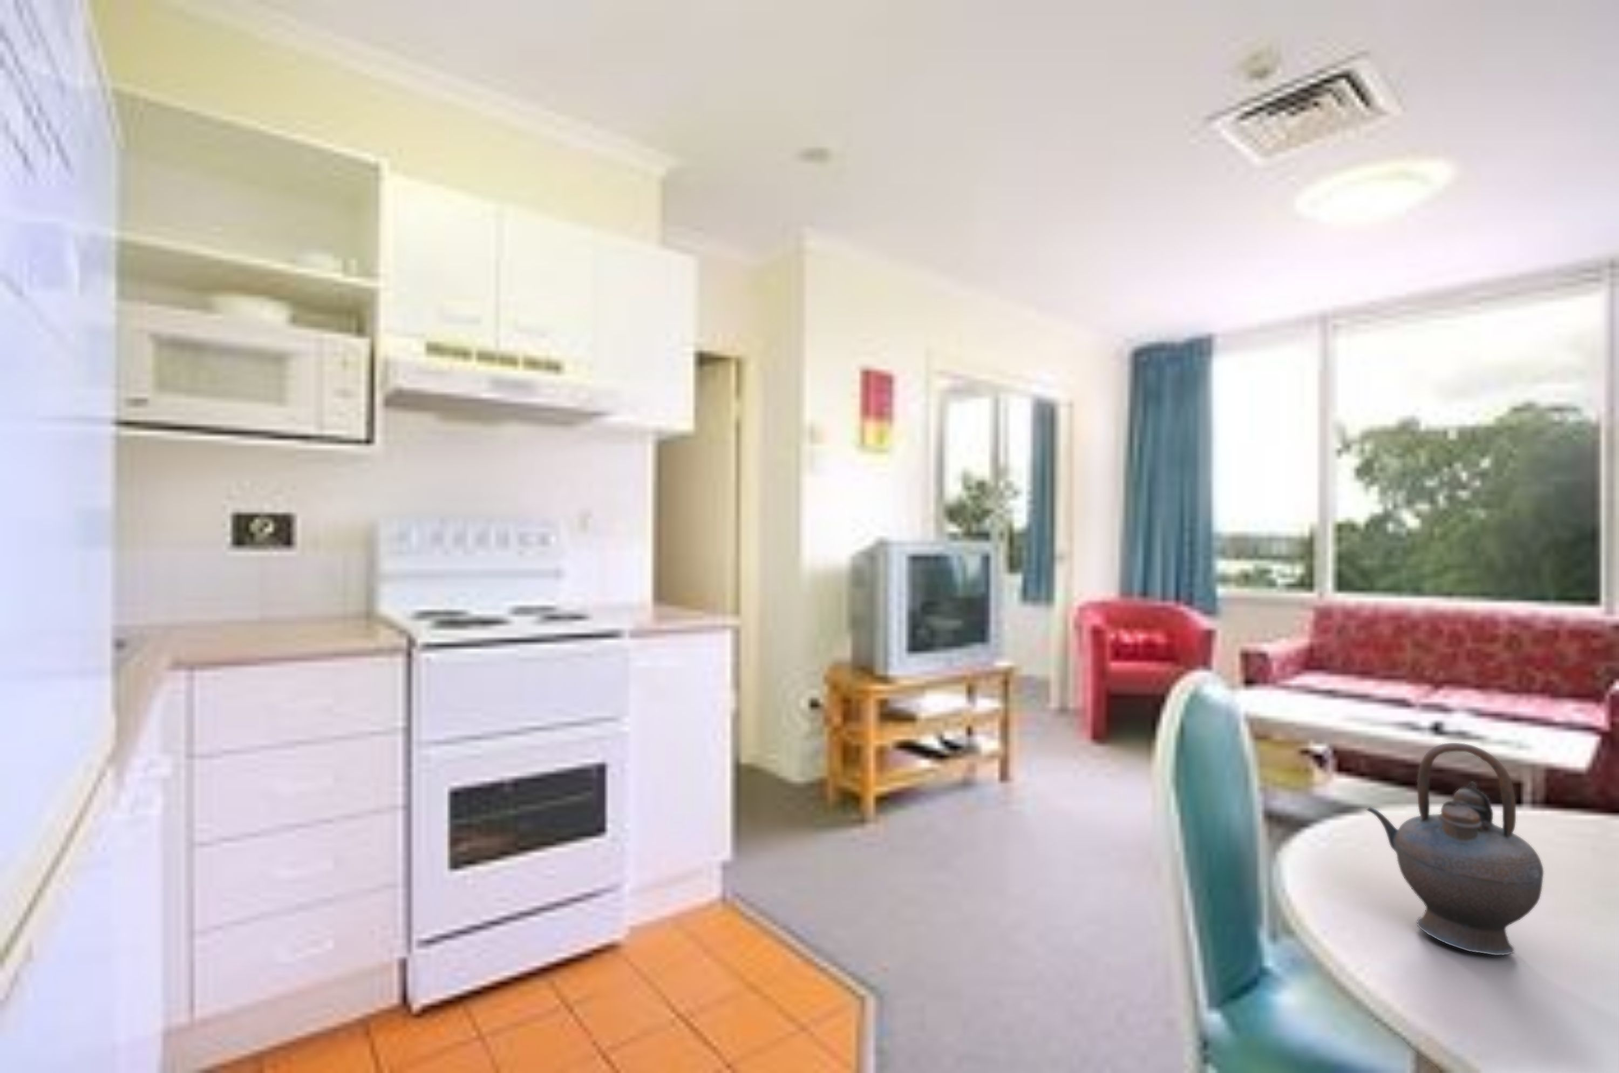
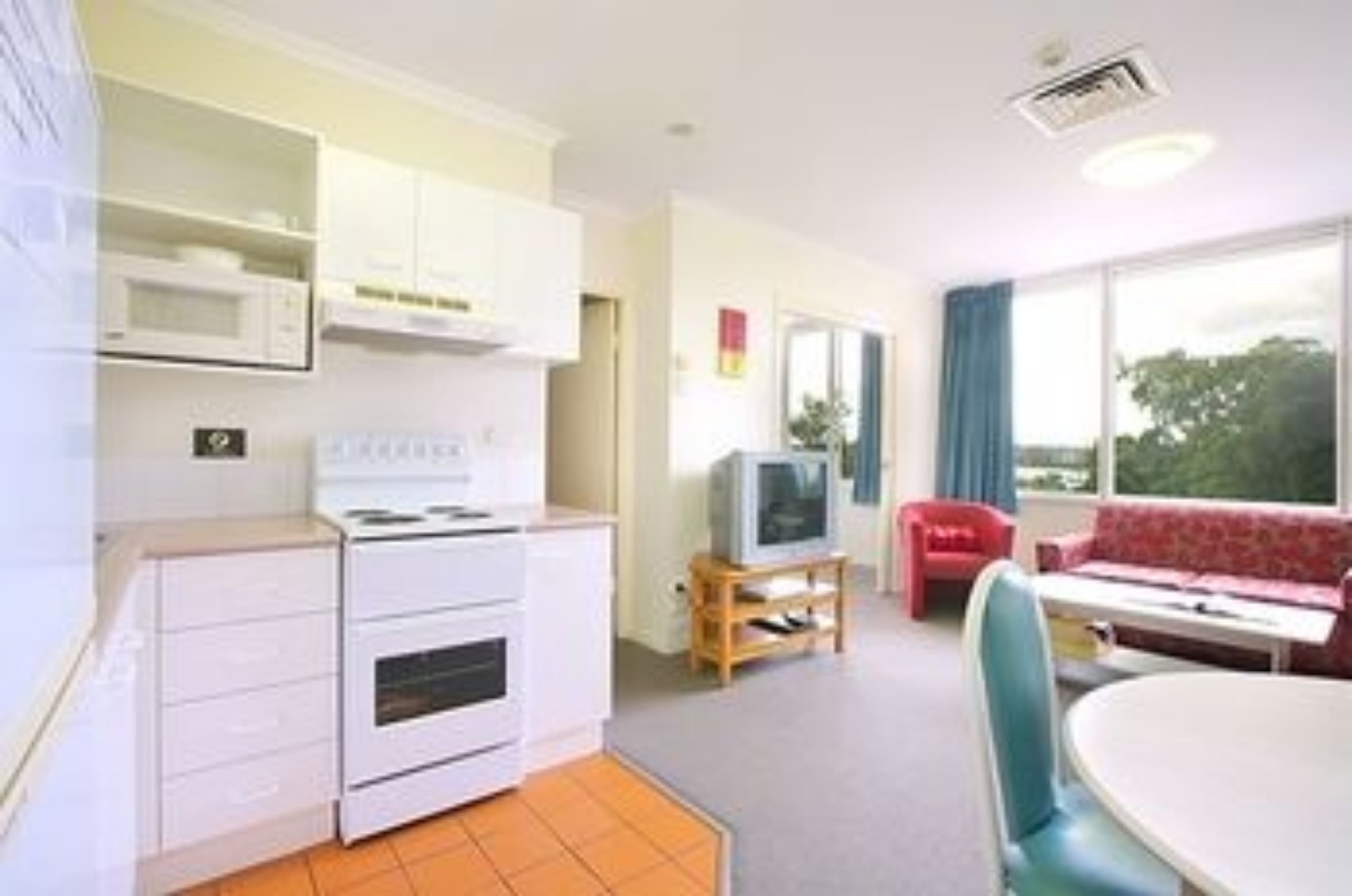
- teapot [1366,742,1544,956]
